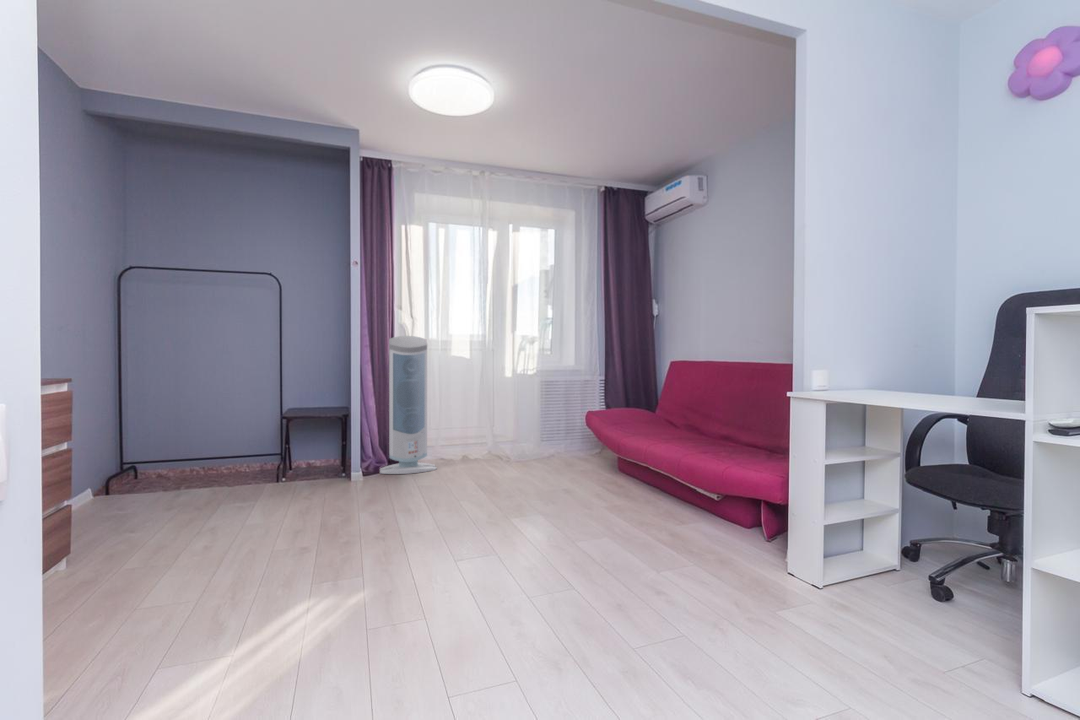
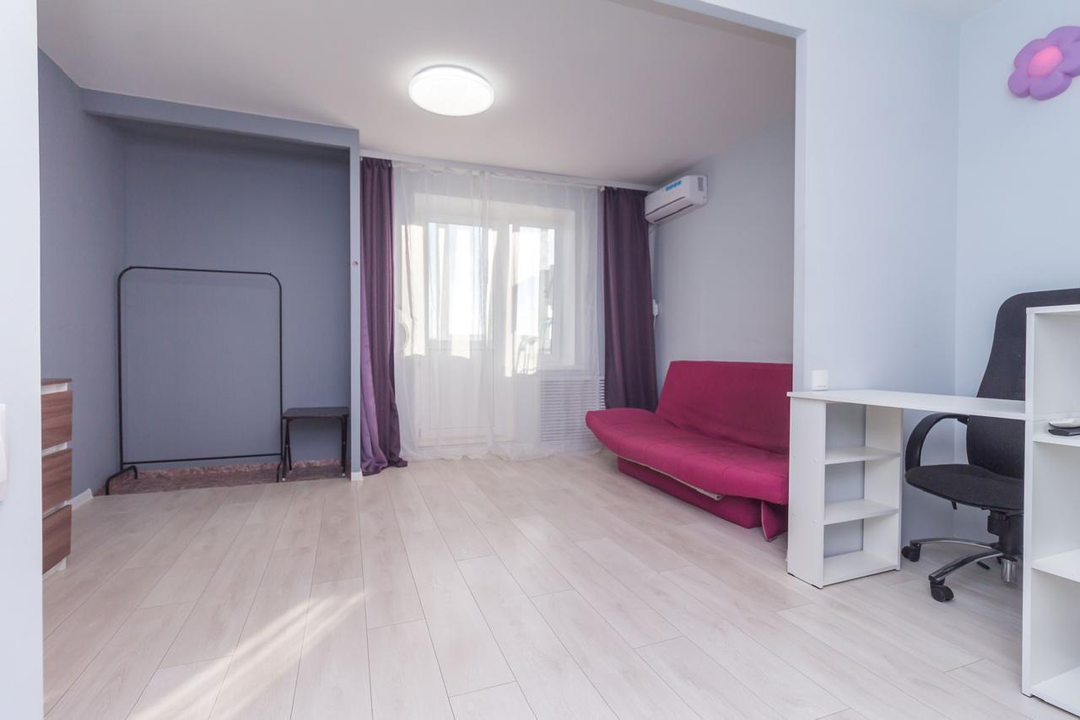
- air purifier [379,335,438,475]
